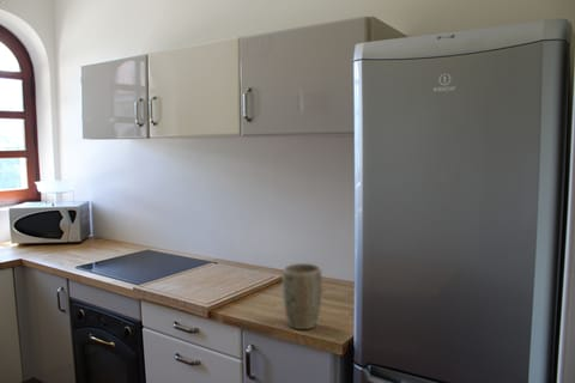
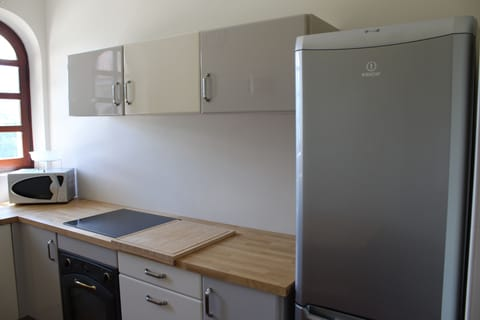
- plant pot [282,262,323,330]
